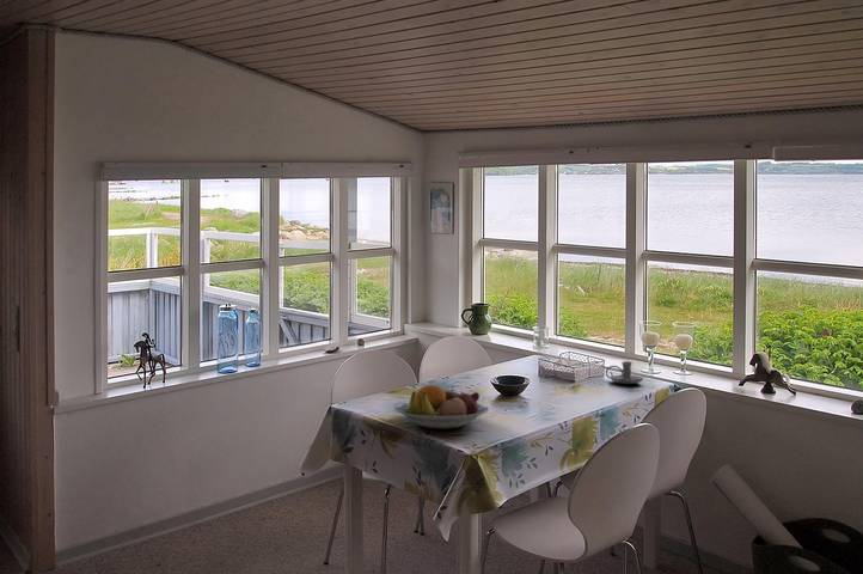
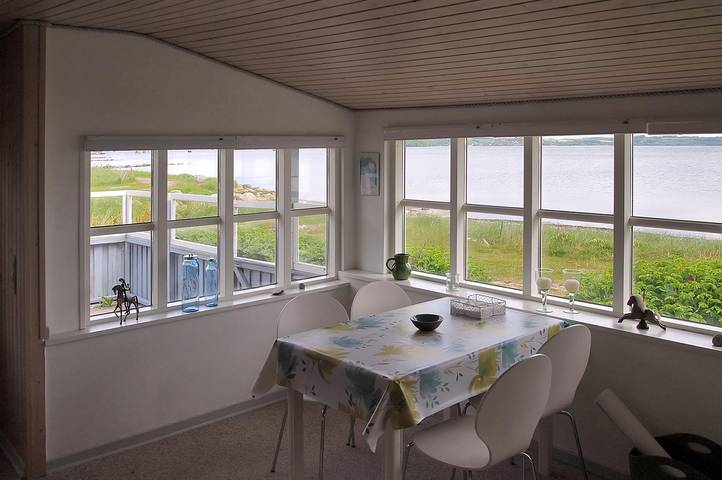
- fruit bowl [393,384,490,429]
- candle holder [605,361,644,385]
